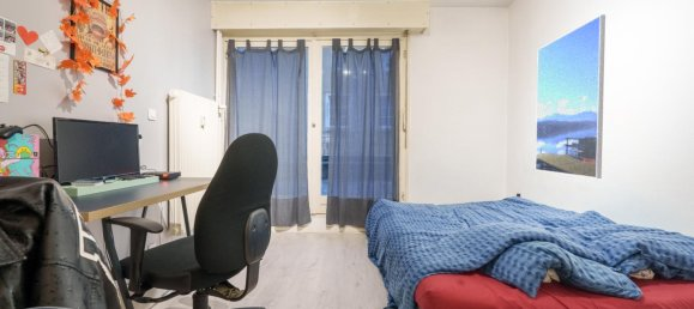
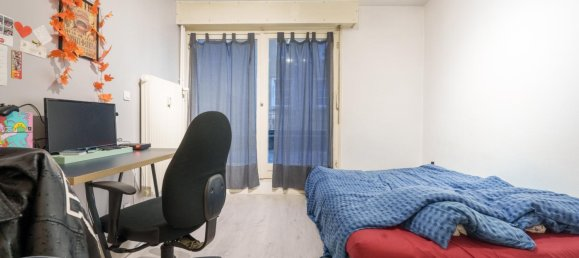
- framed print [535,13,607,180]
